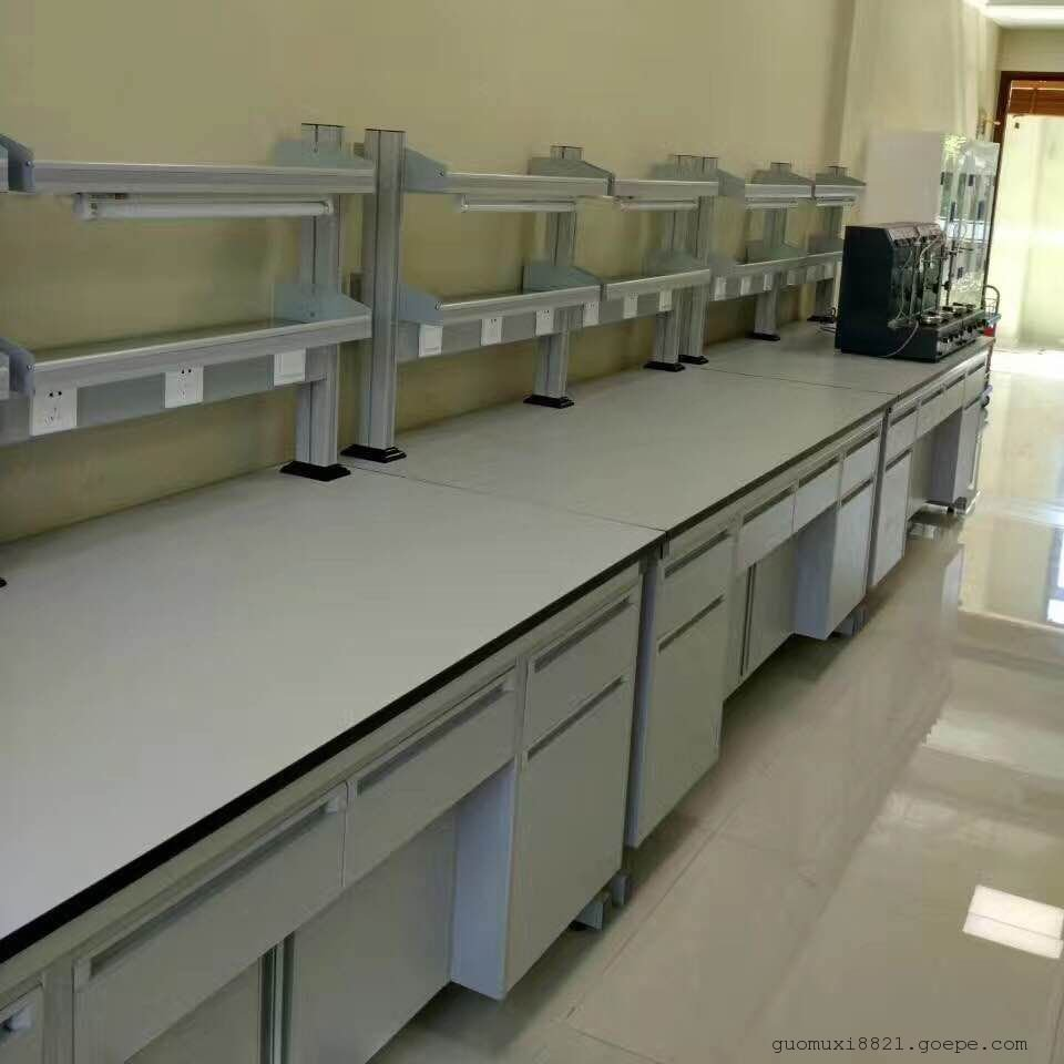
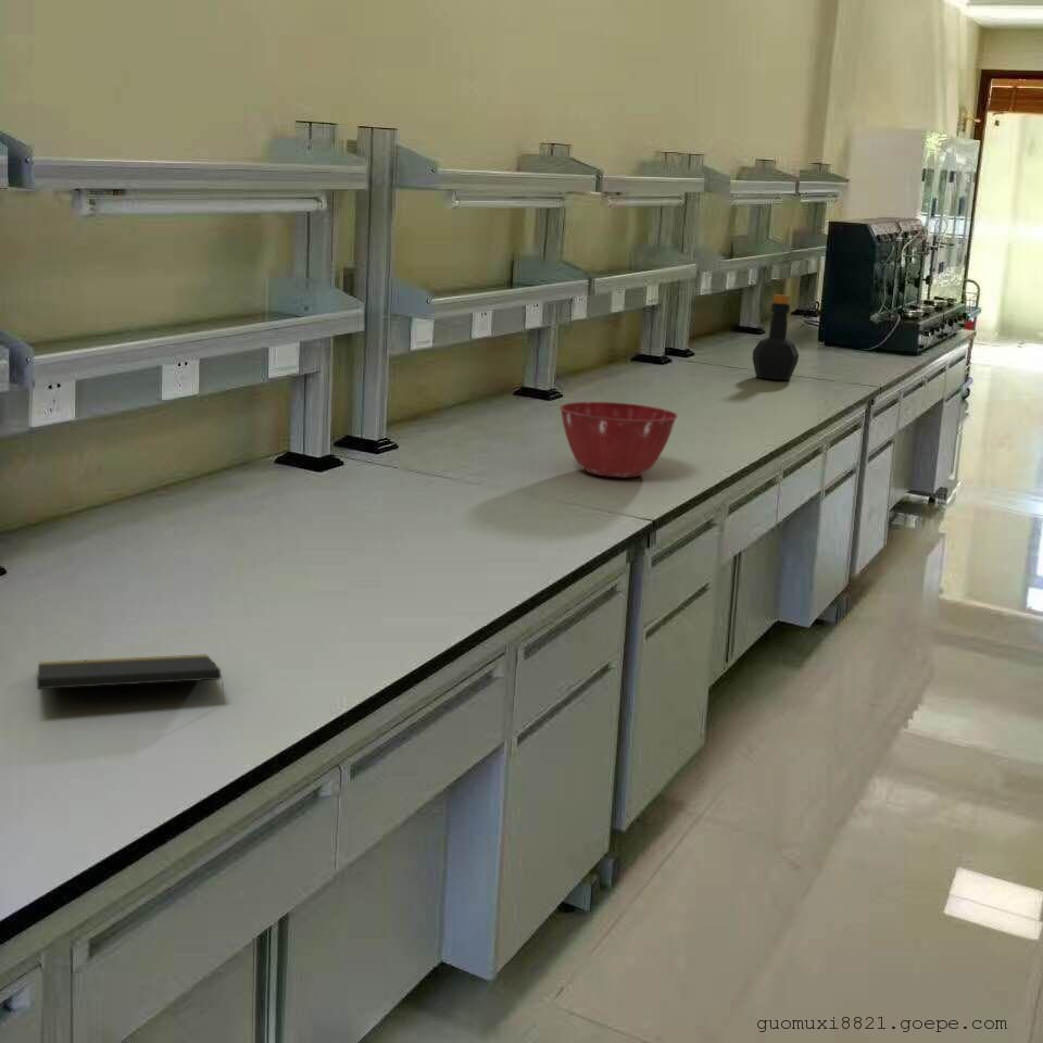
+ mixing bowl [558,401,679,478]
+ bottle [752,293,800,381]
+ notepad [36,653,226,702]
